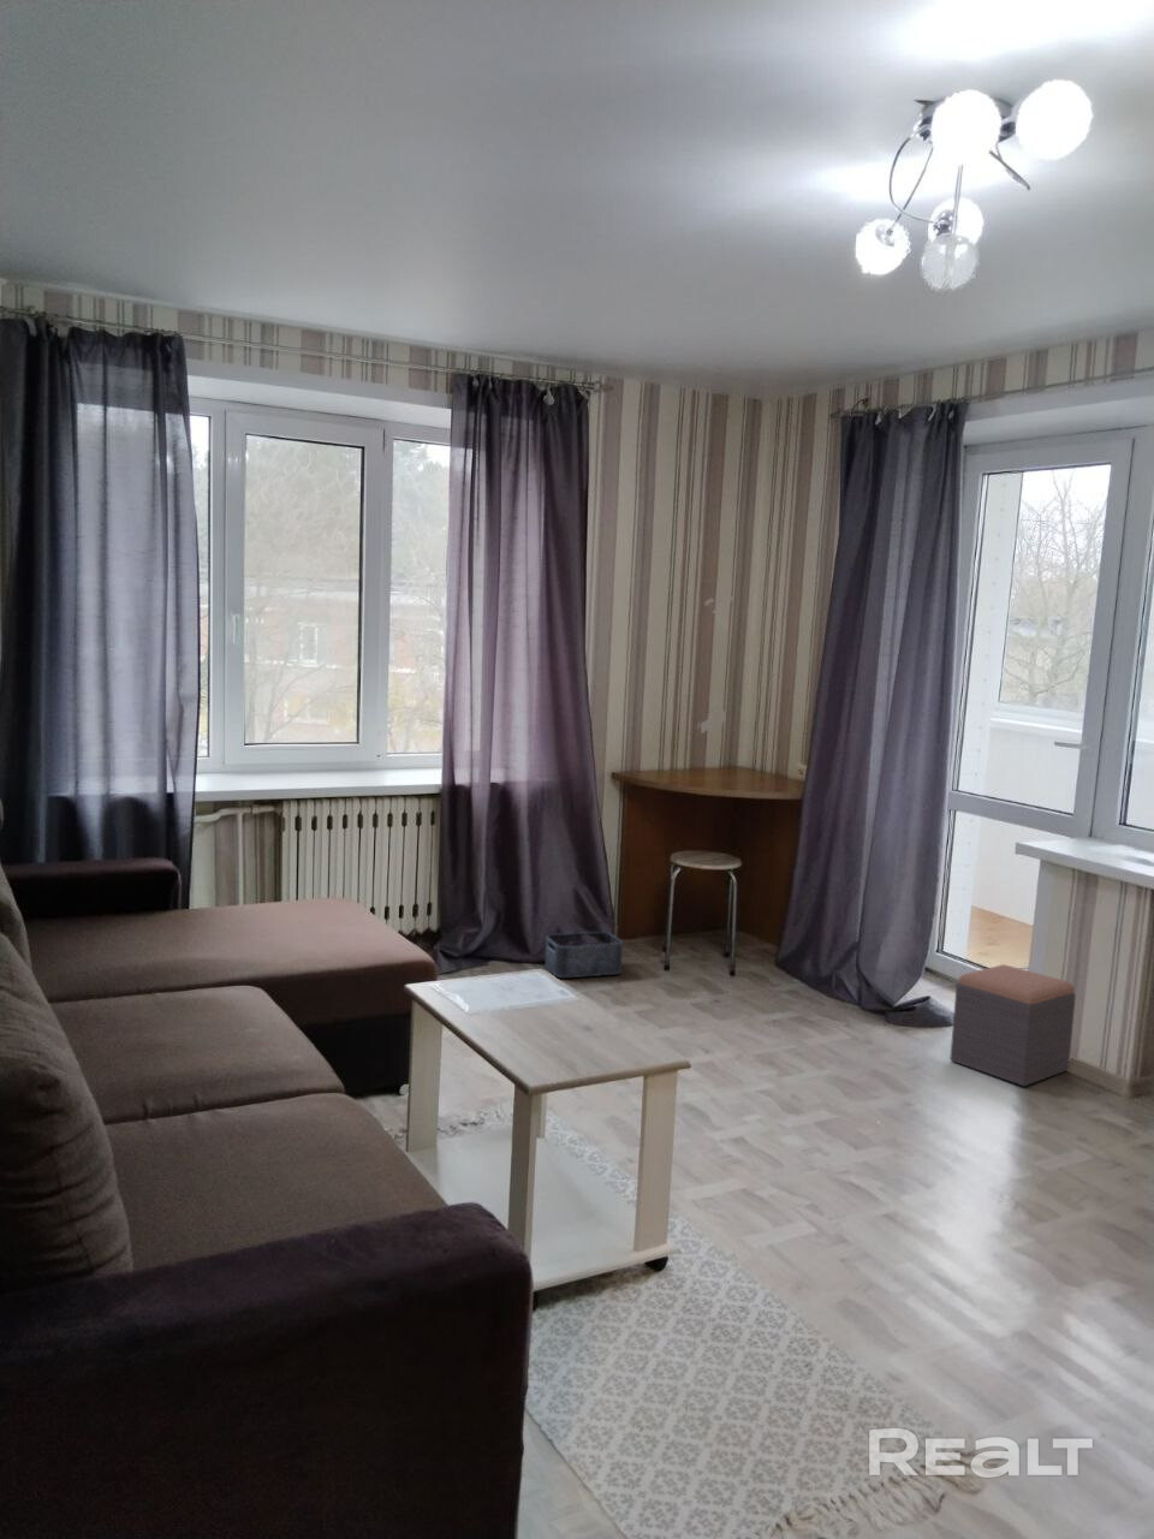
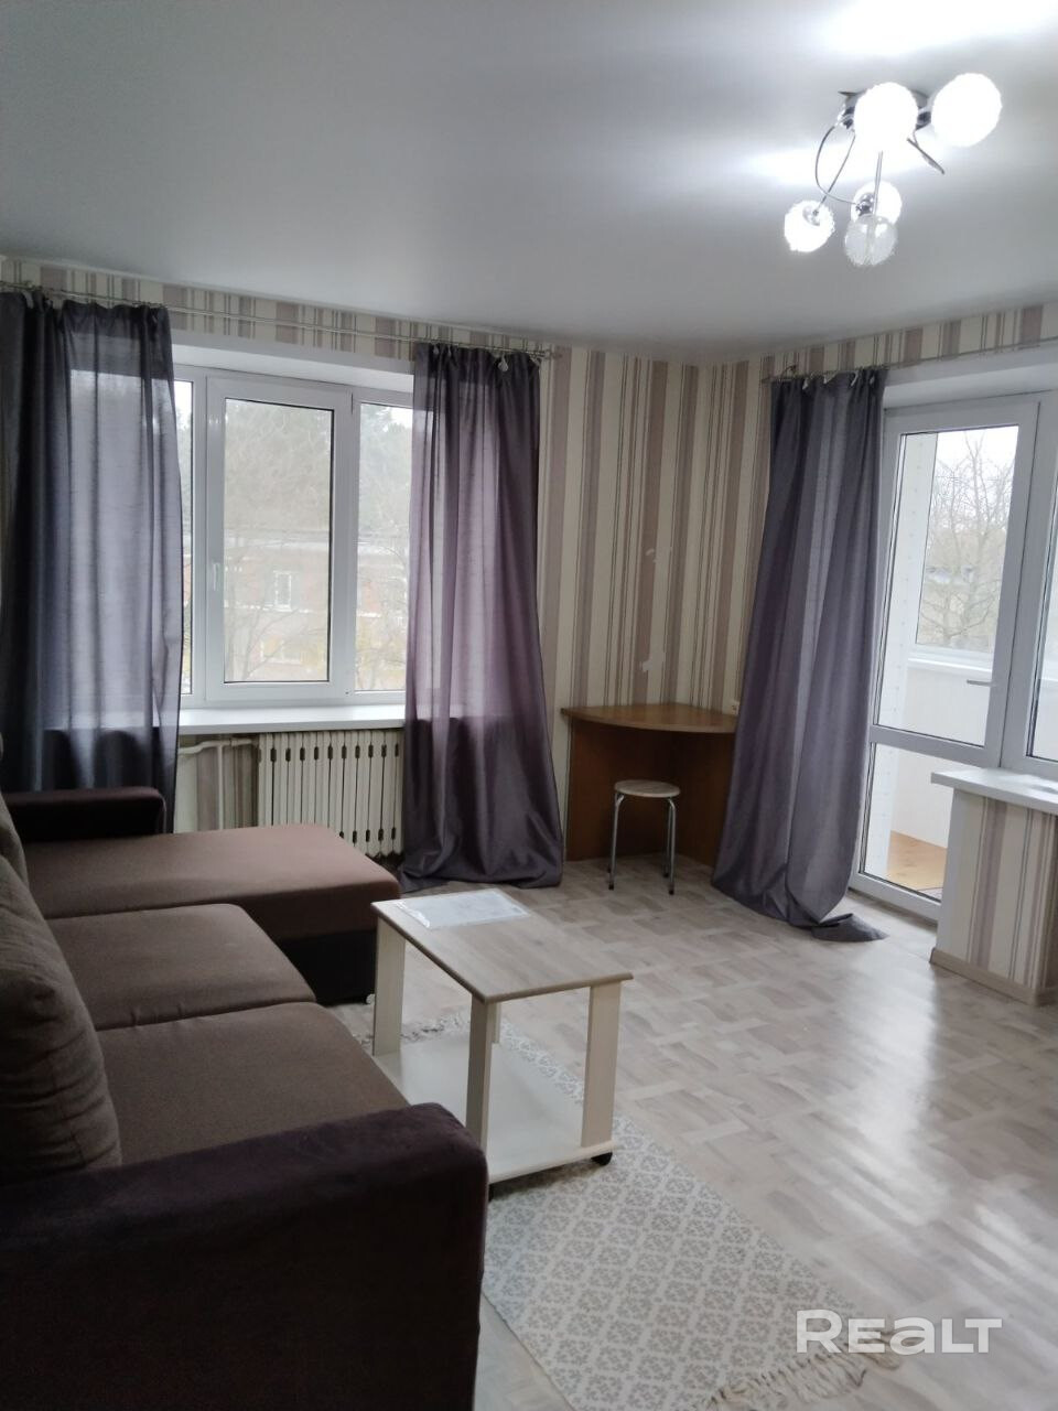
- footstool [948,963,1078,1088]
- storage bin [543,931,624,979]
